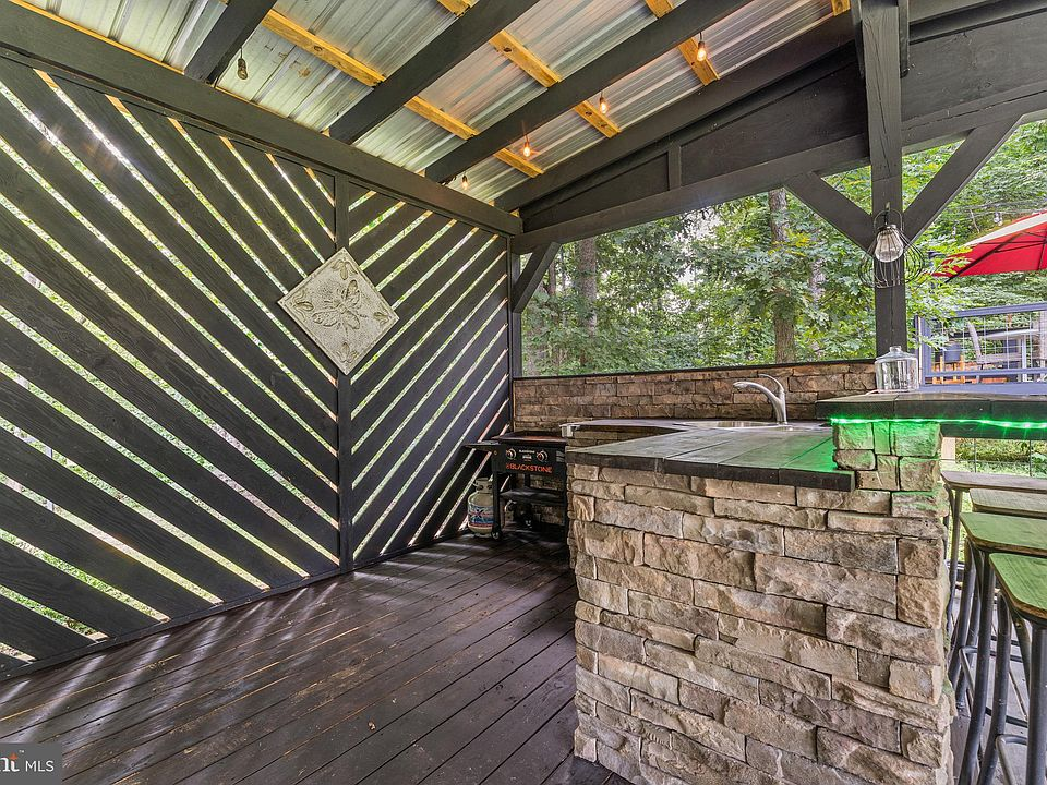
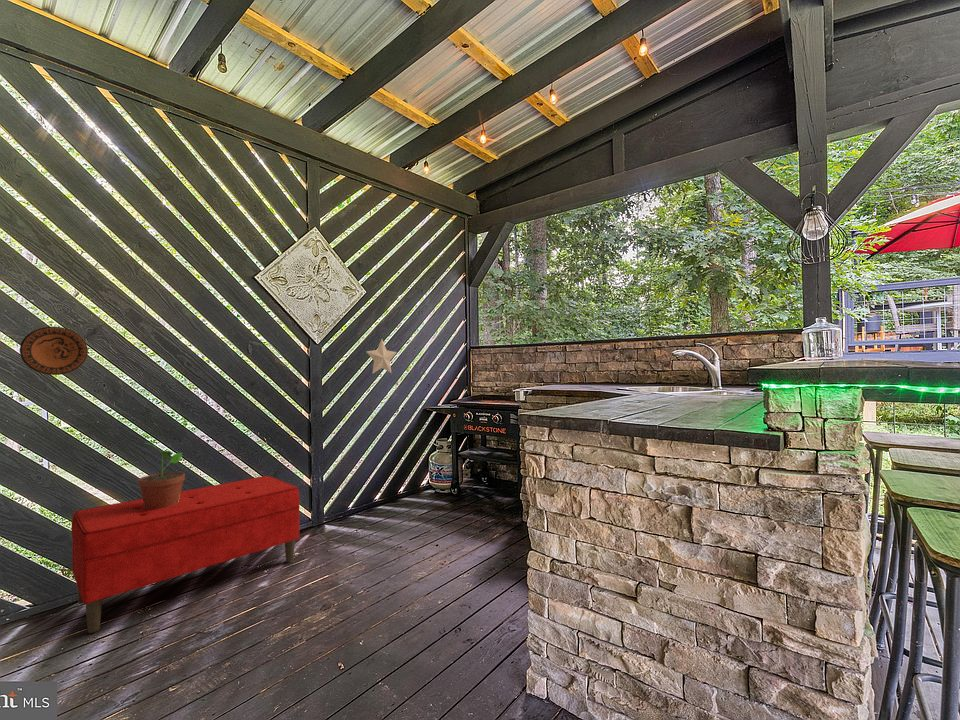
+ bench [70,475,301,634]
+ decorative star [365,338,398,375]
+ potted plant [137,442,186,509]
+ decorative plate [19,326,89,376]
